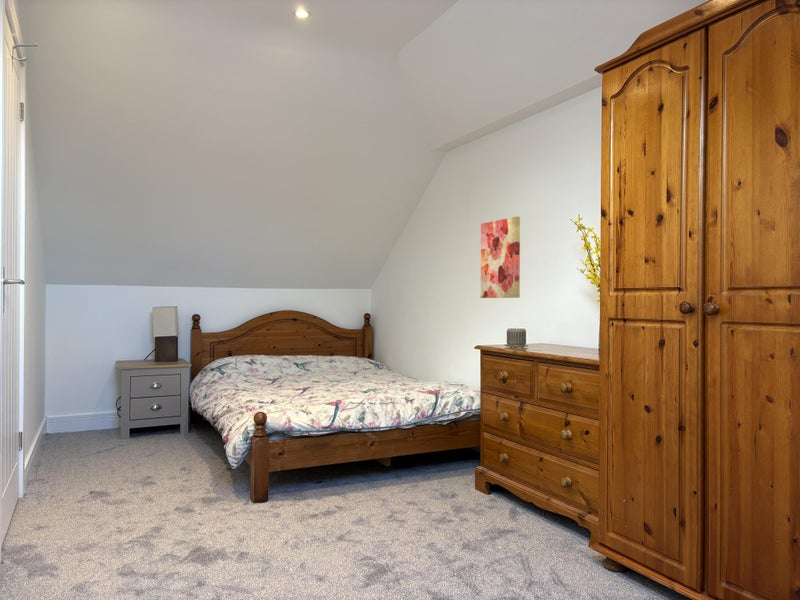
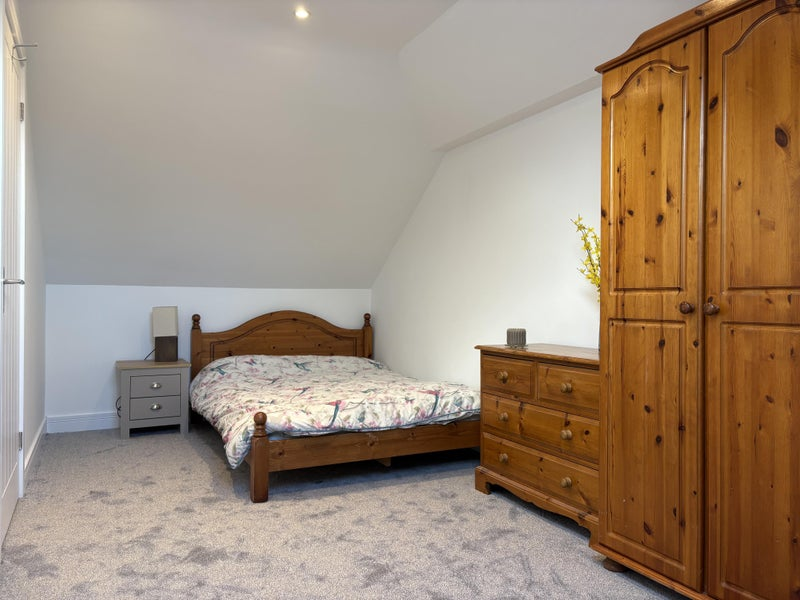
- wall art [480,216,521,299]
